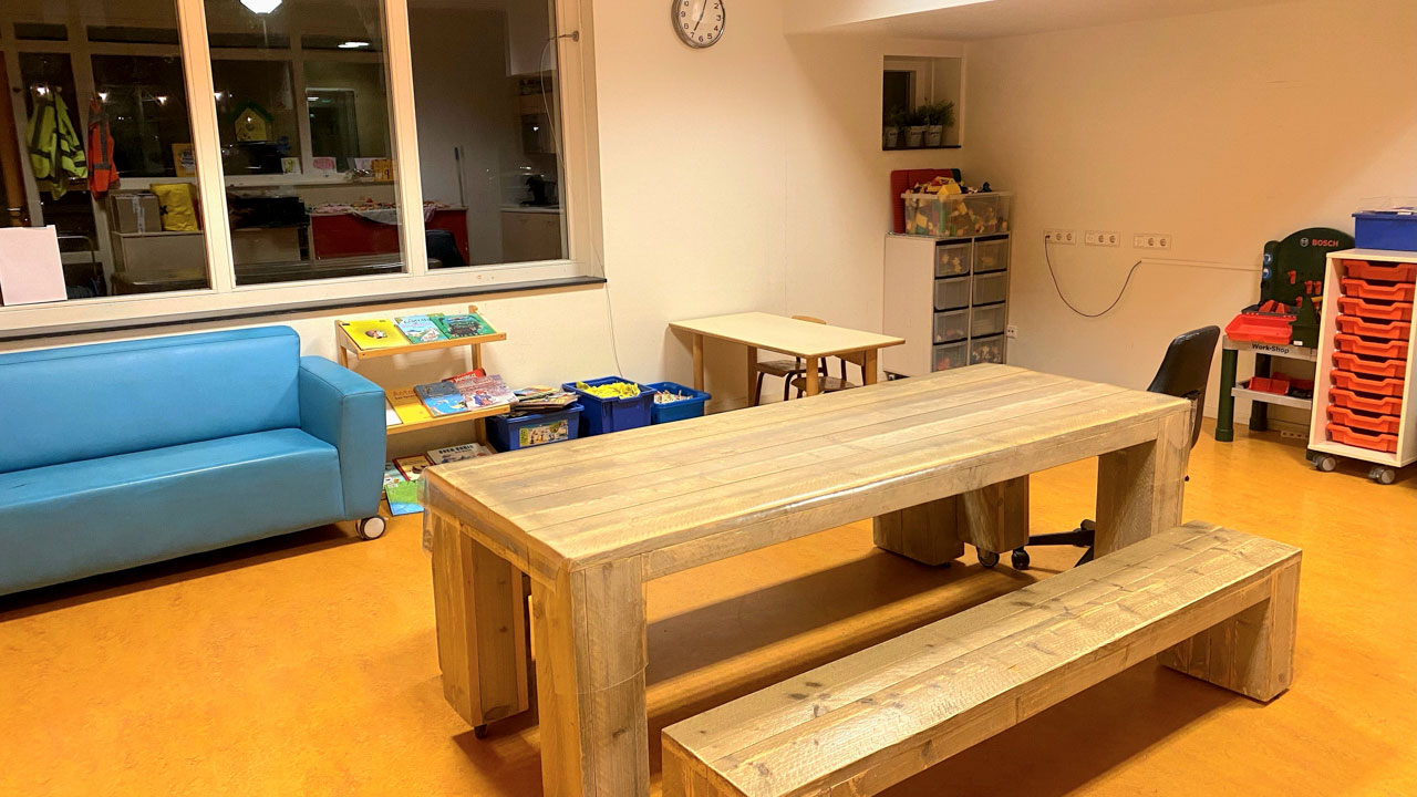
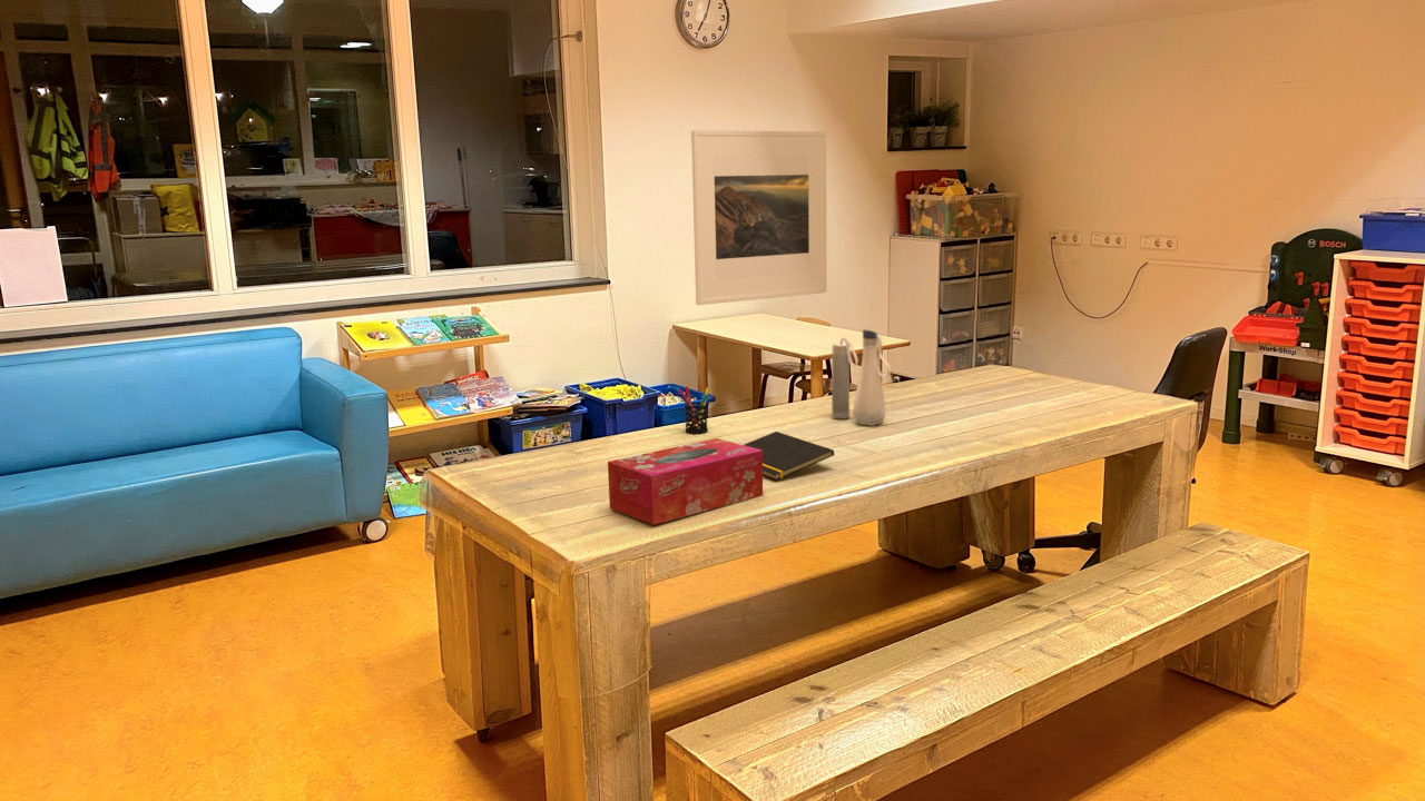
+ pen holder [677,385,710,434]
+ water bottle [831,329,893,426]
+ notepad [743,431,835,481]
+ tissue box [607,437,764,526]
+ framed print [690,129,827,306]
